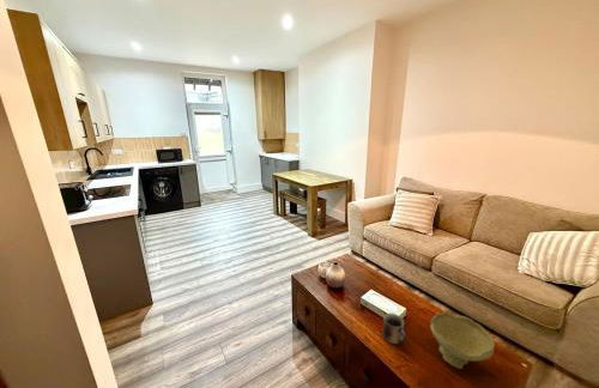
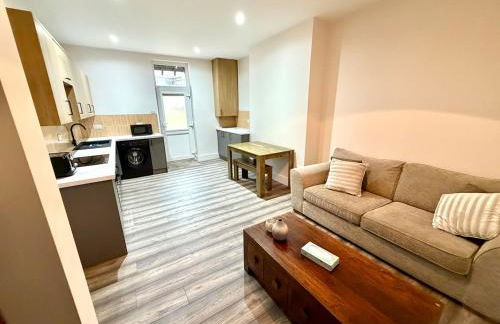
- mug [381,313,407,345]
- bowl [429,310,496,370]
